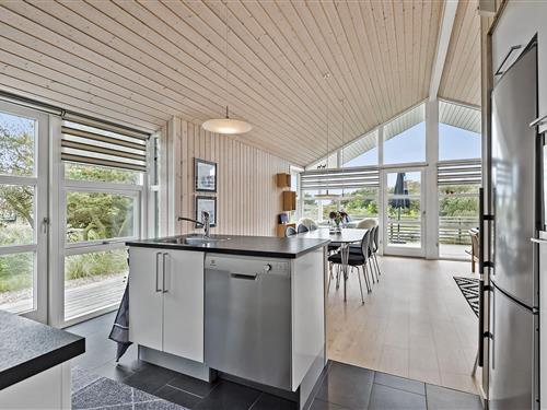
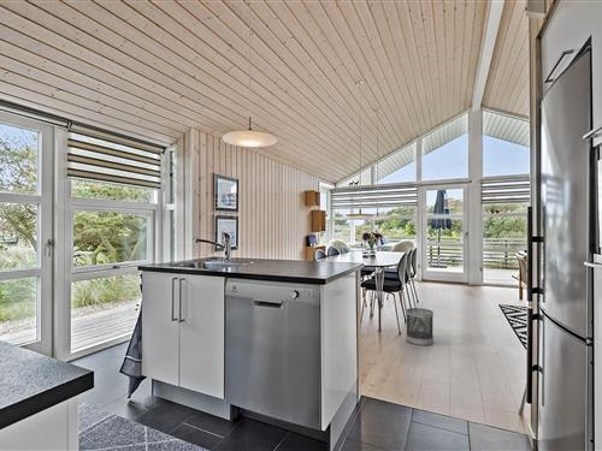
+ wastebasket [405,307,435,346]
